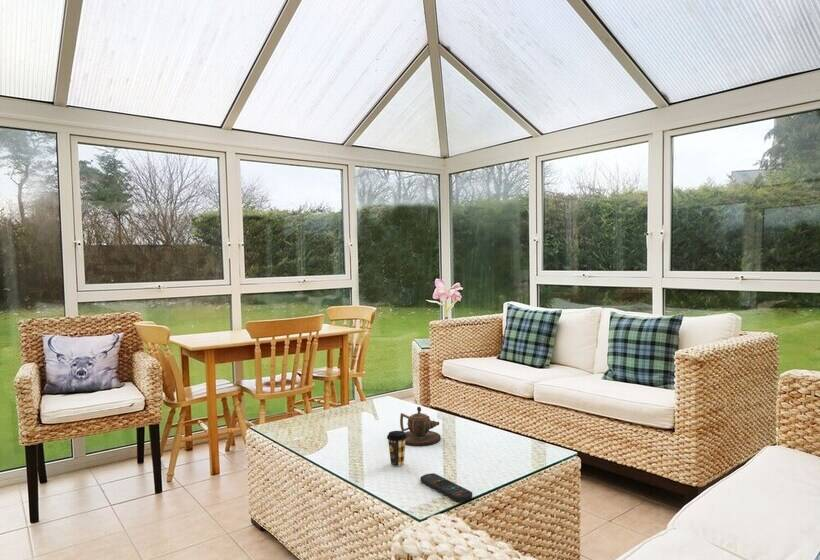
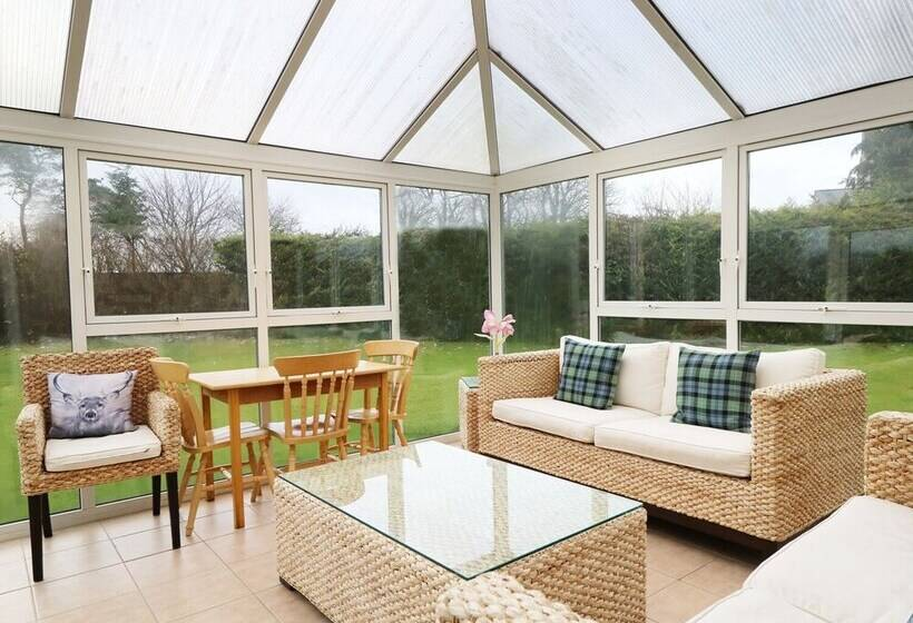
- coffee cup [386,430,407,467]
- remote control [419,472,473,503]
- teapot [399,406,442,447]
